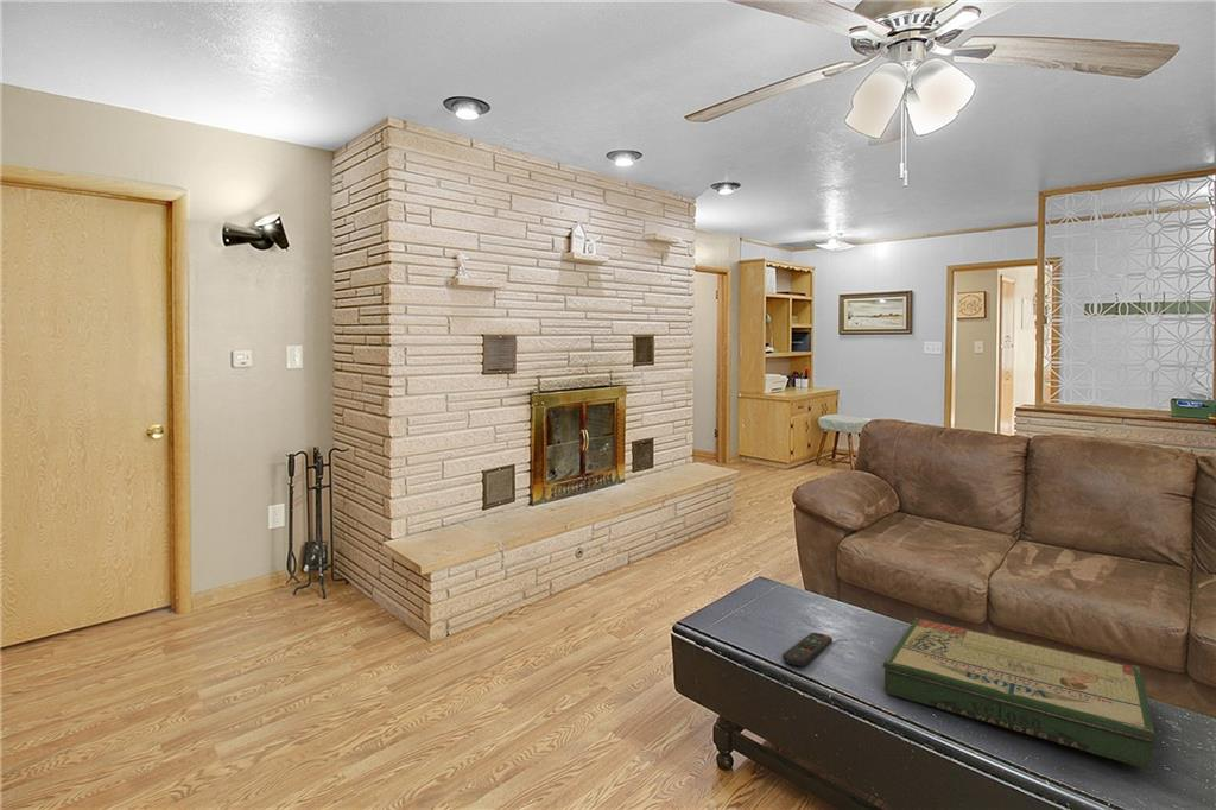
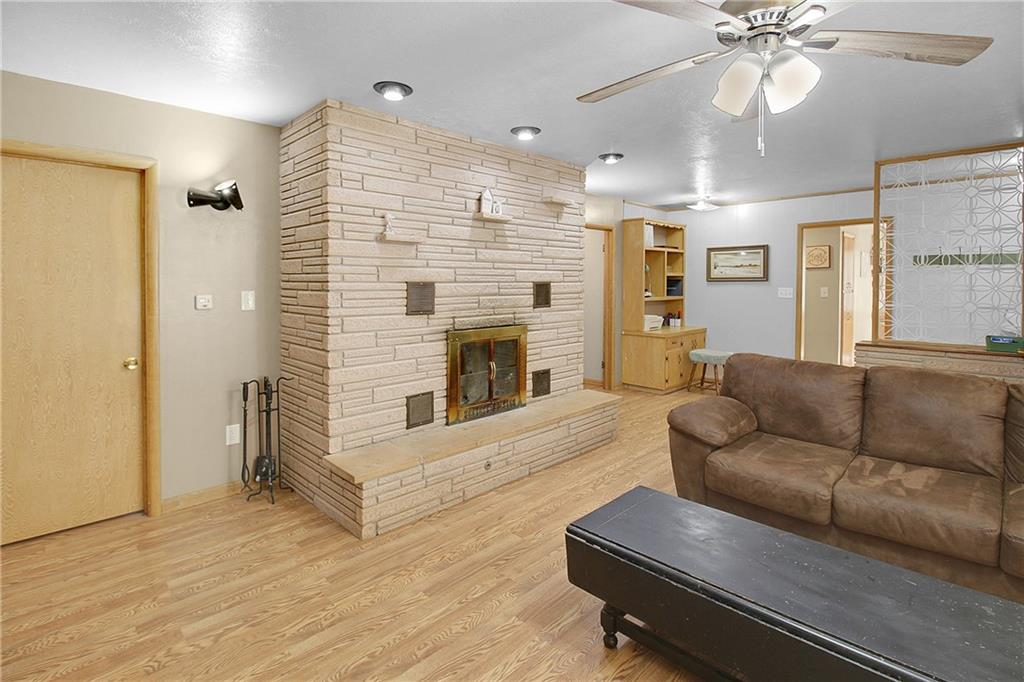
- remote control [781,632,834,667]
- board game [881,616,1157,771]
